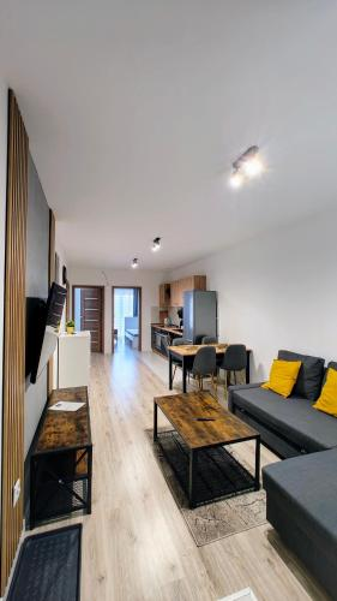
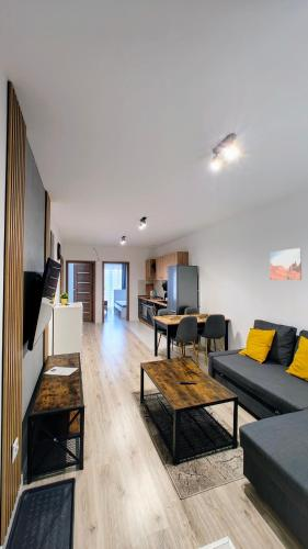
+ wall art [269,247,303,281]
